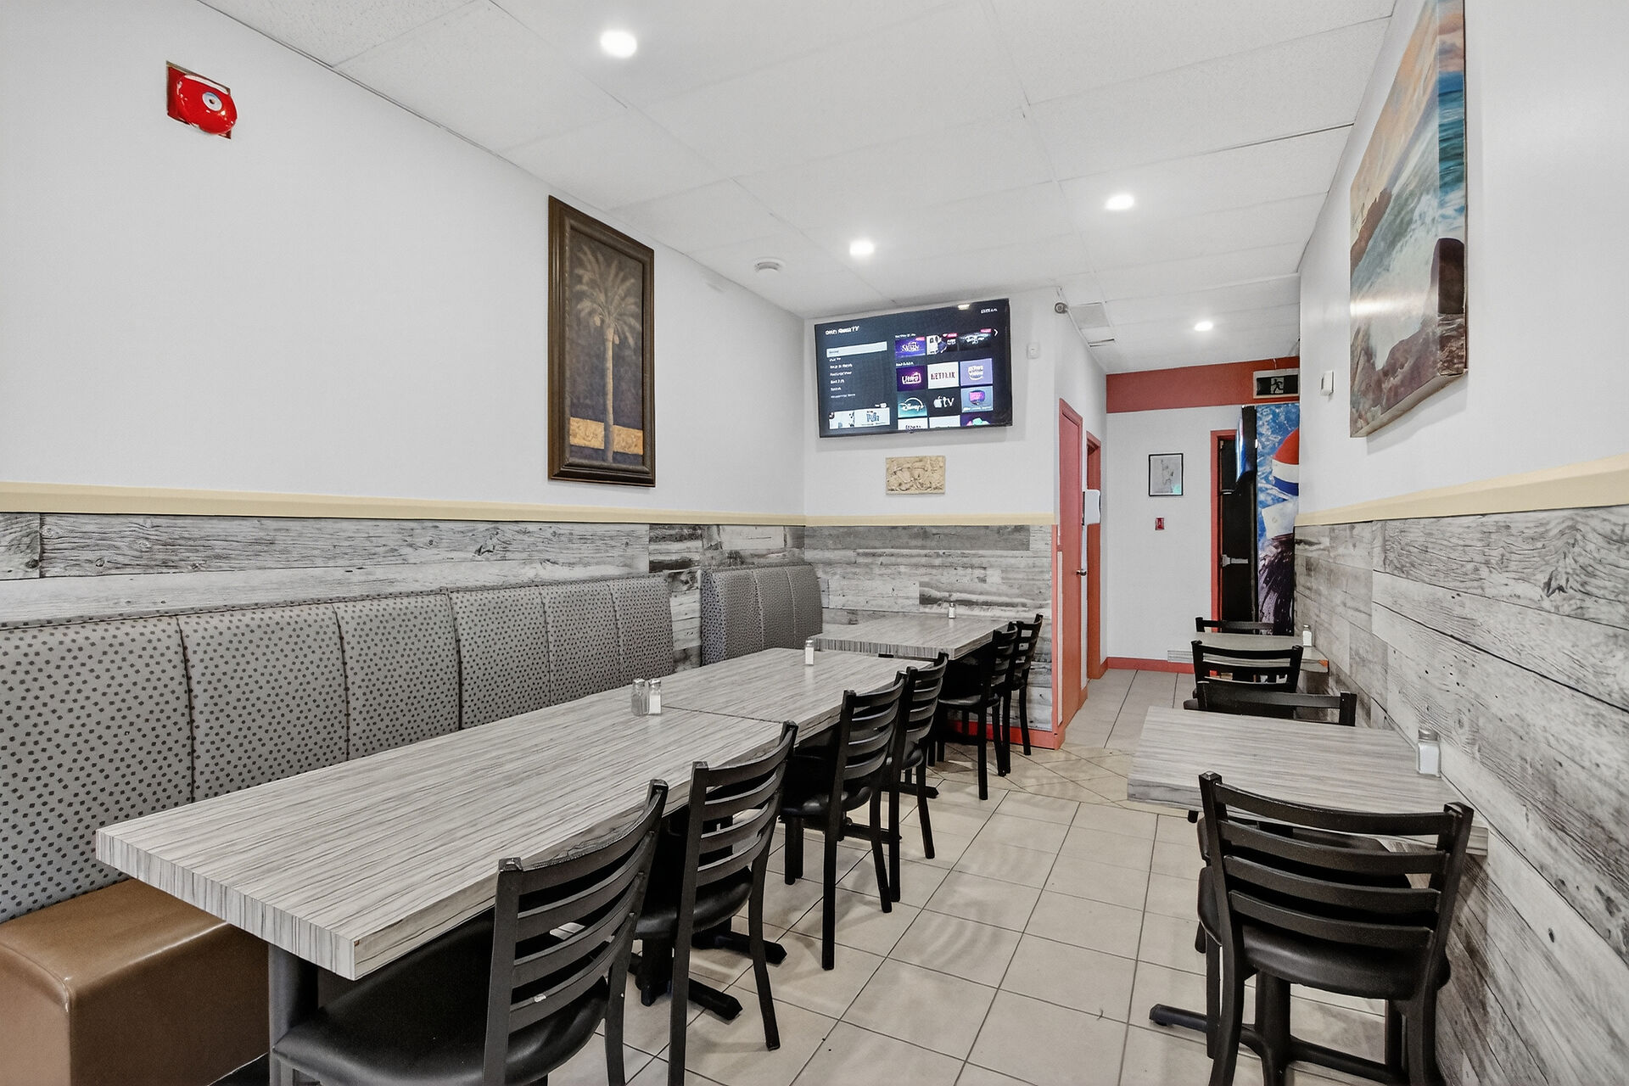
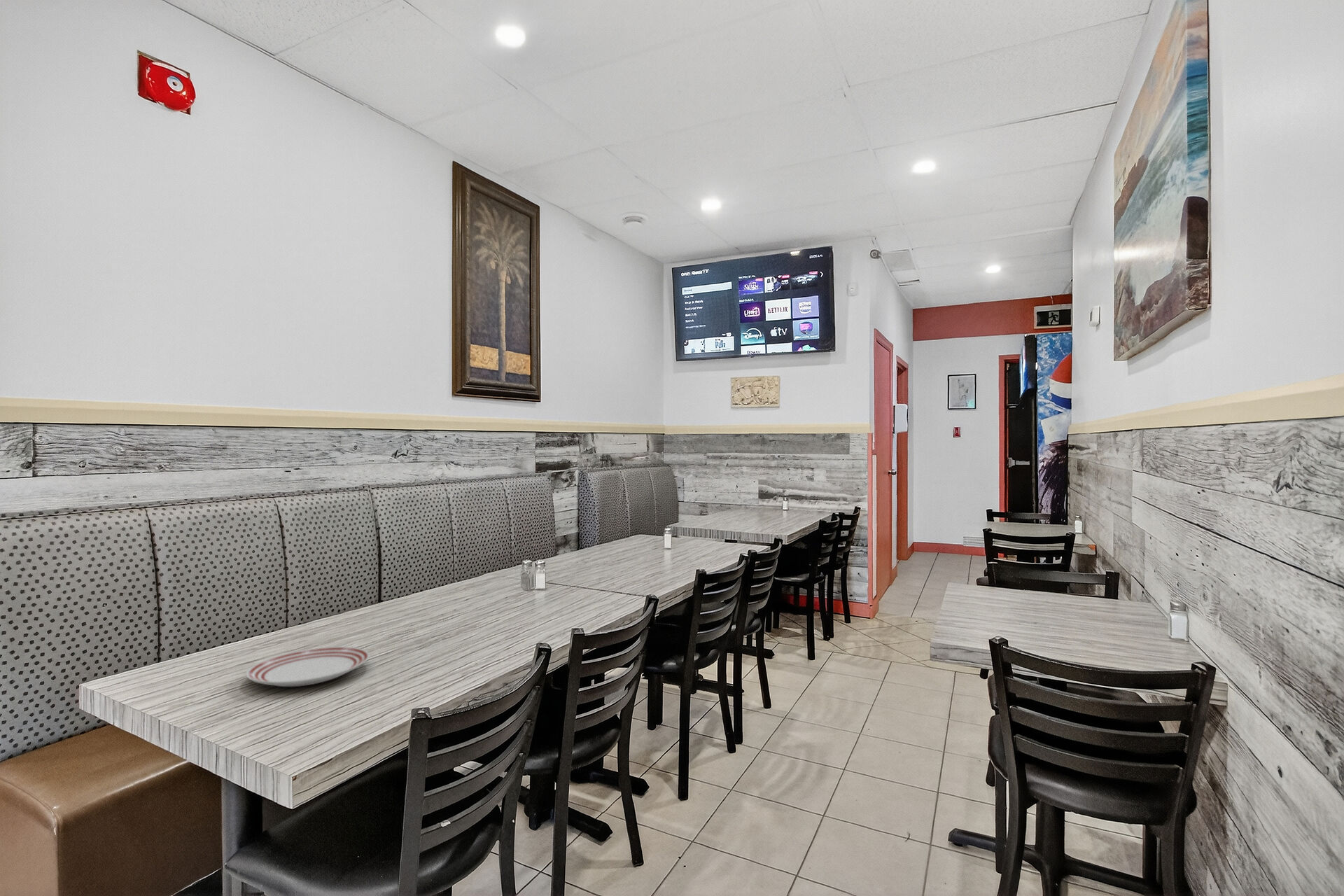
+ dinner plate [245,646,370,687]
